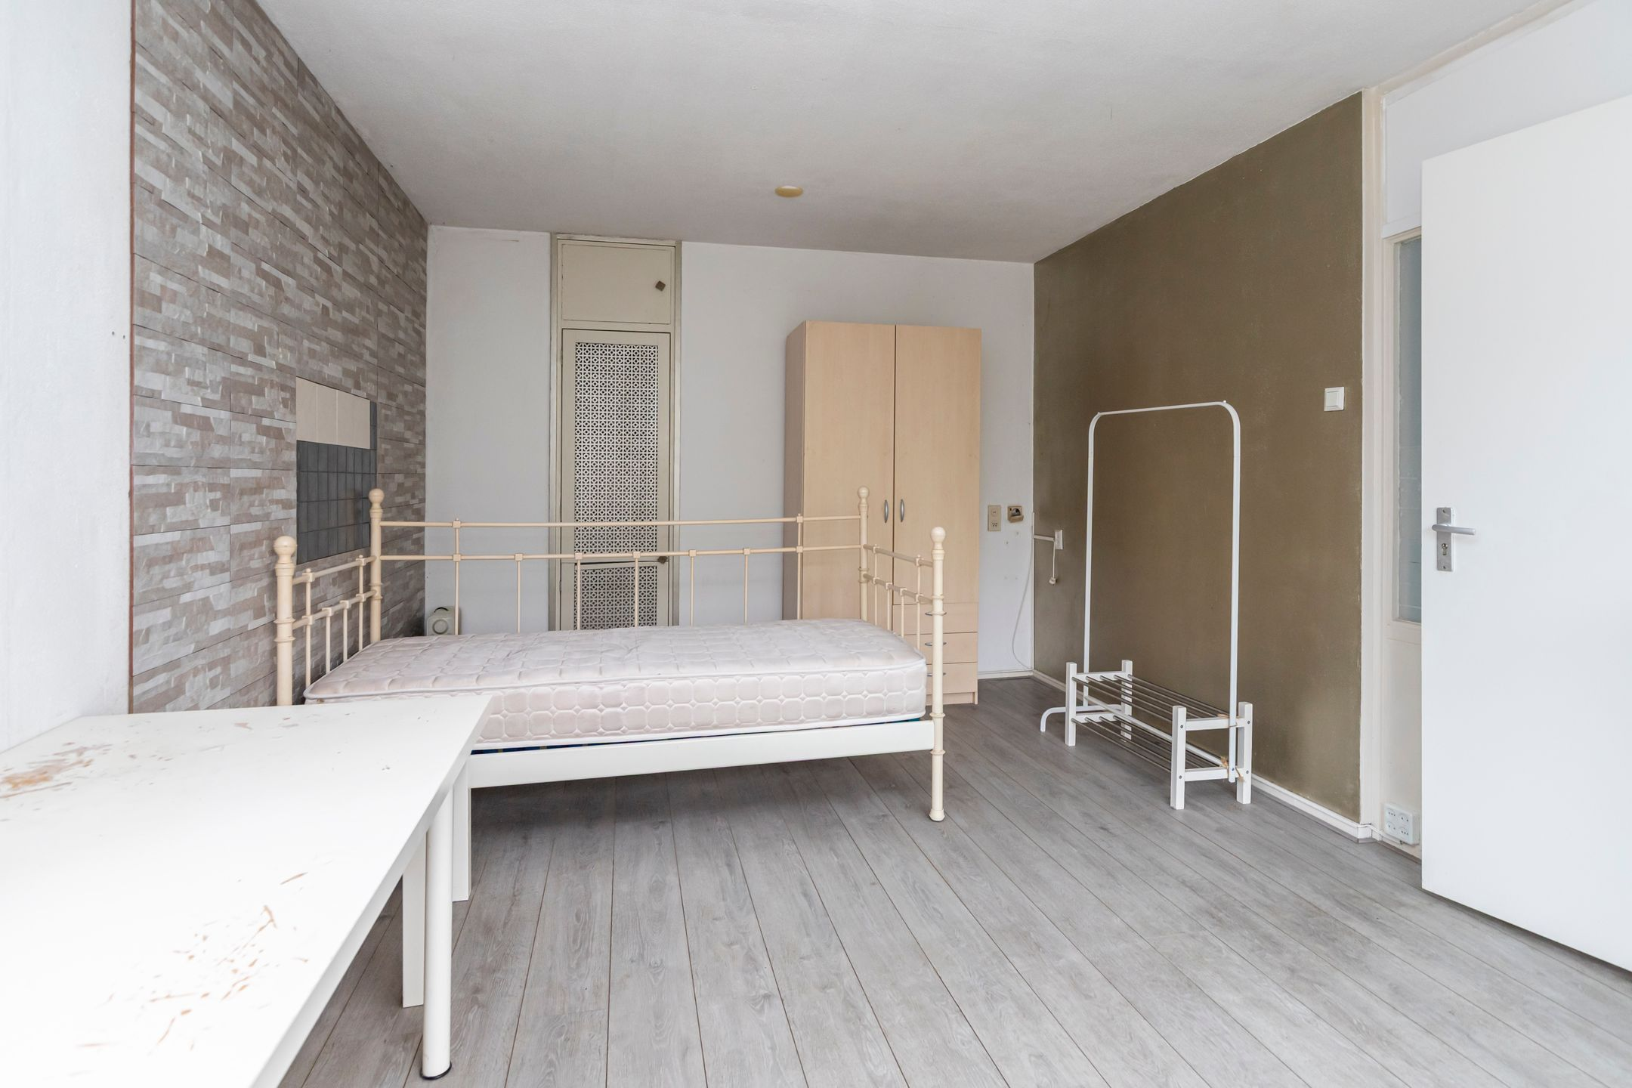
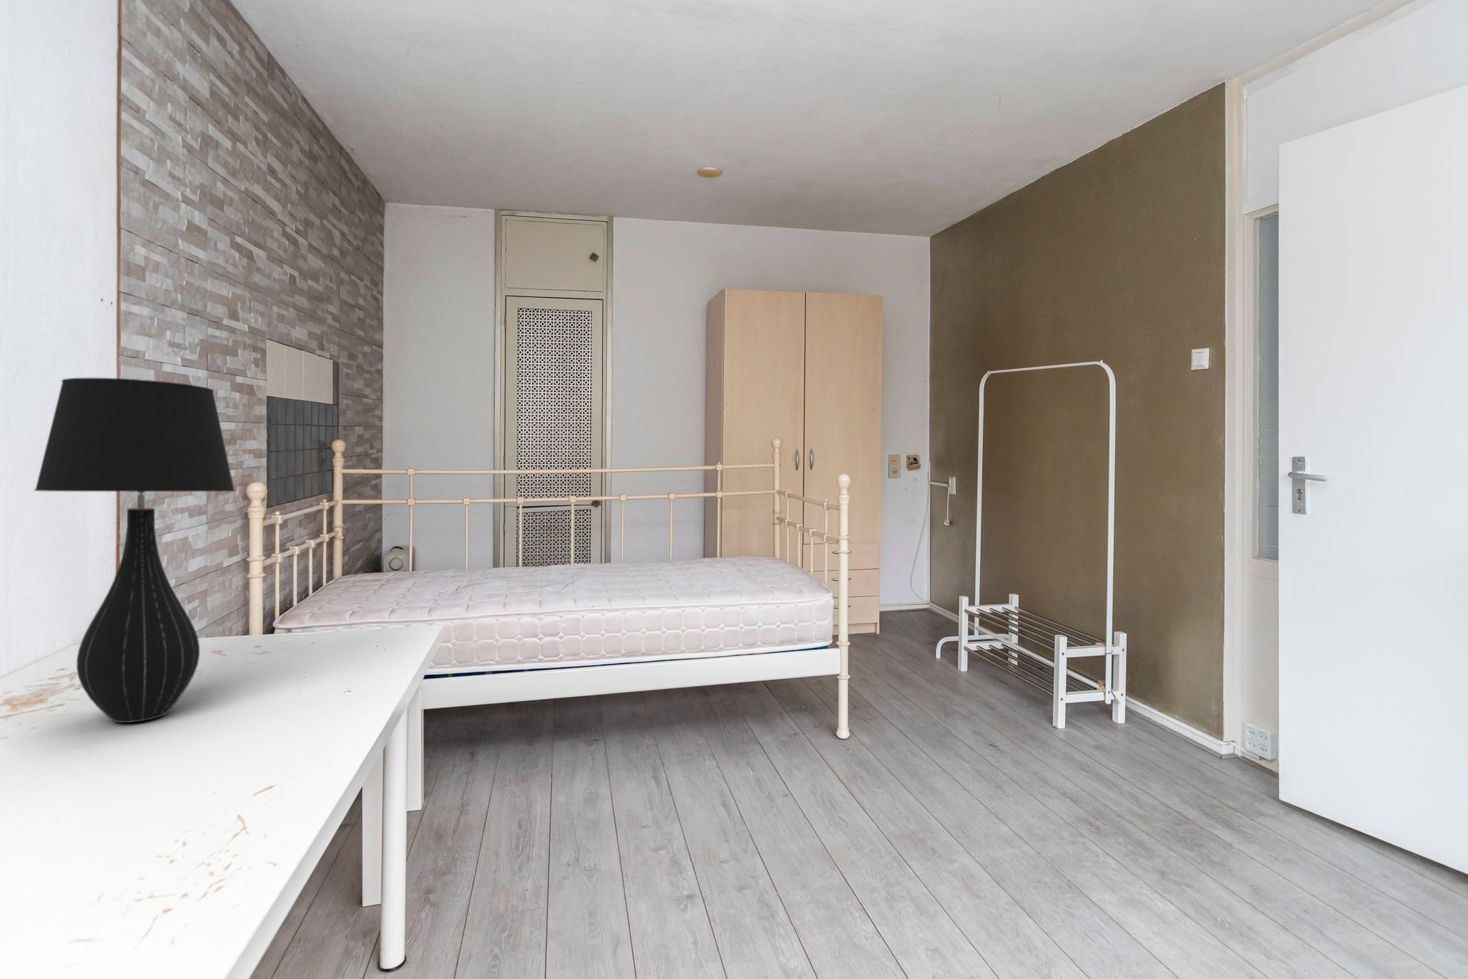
+ table lamp [33,377,236,723]
